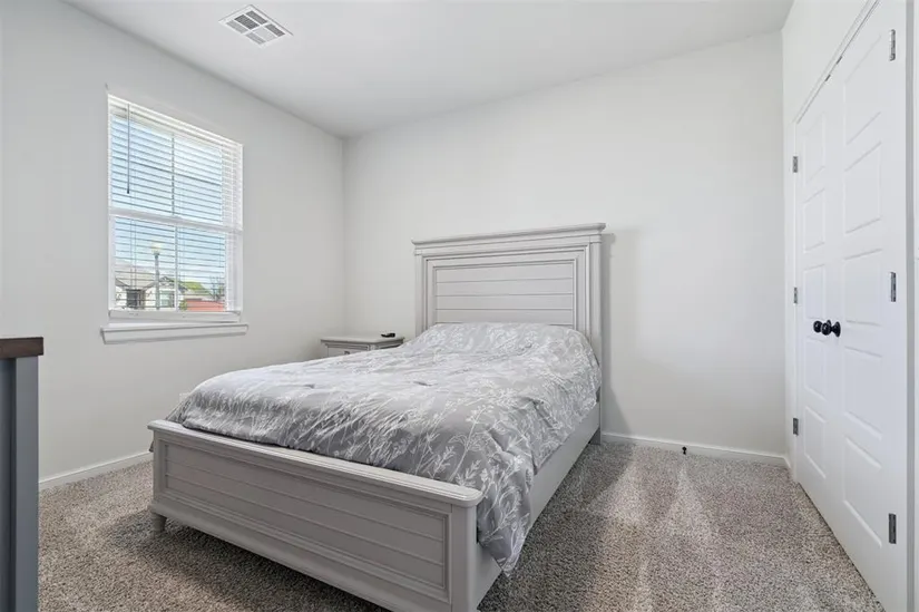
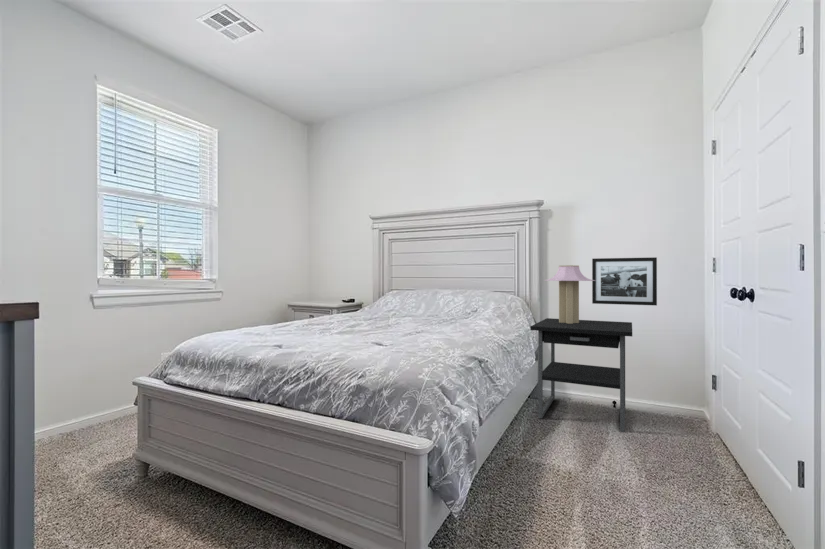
+ picture frame [591,256,658,306]
+ table lamp [544,264,595,324]
+ nightstand [530,317,633,433]
